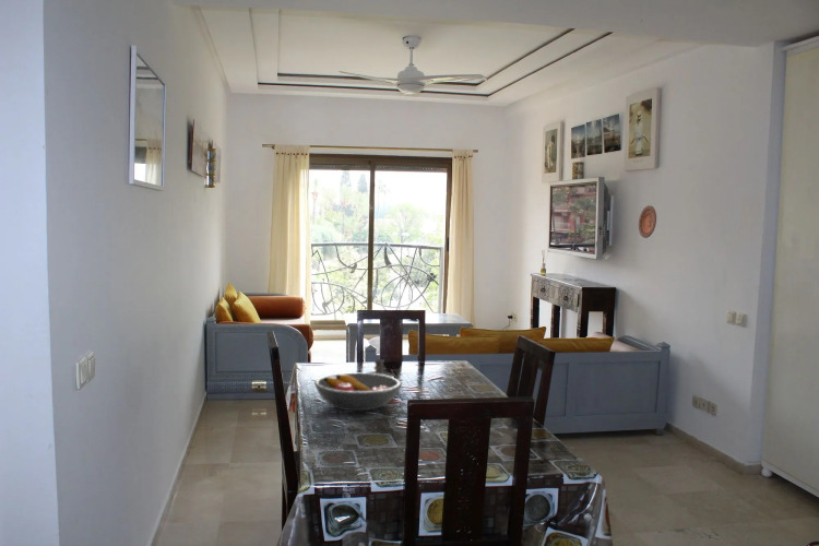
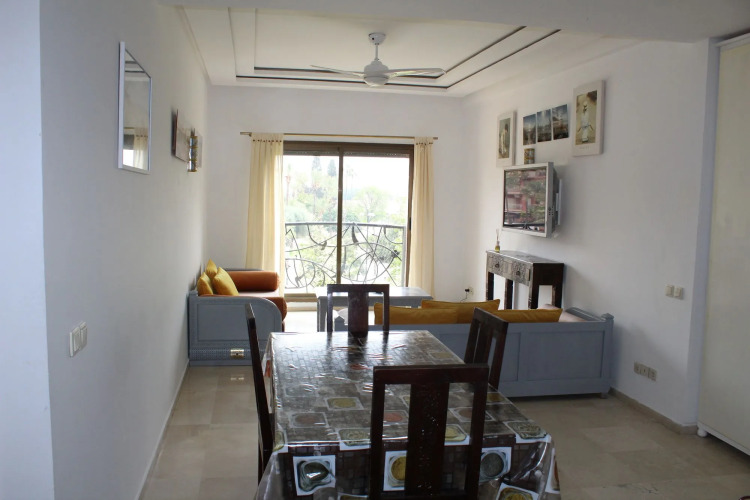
- decorative plate [638,204,657,239]
- candle holder [365,358,395,378]
- fruit bowl [313,372,403,412]
